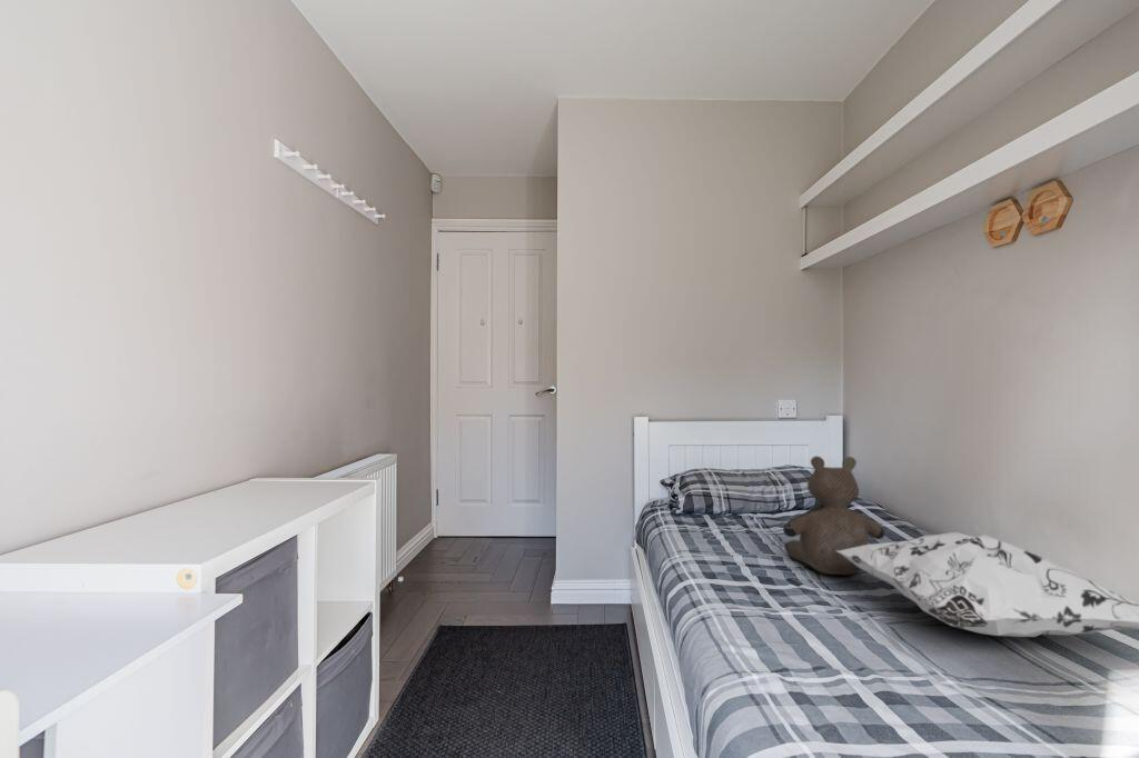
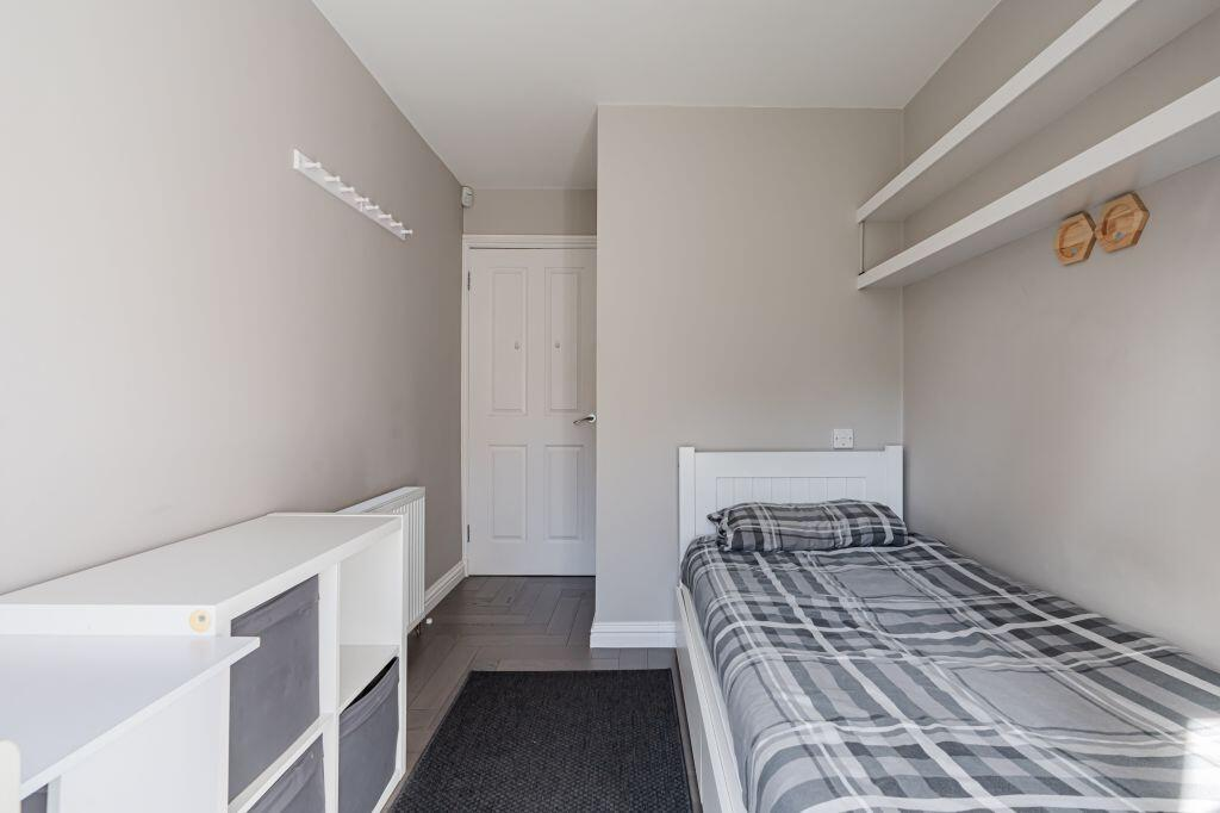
- decorative pillow [835,531,1139,638]
- teddy bear [782,455,885,576]
